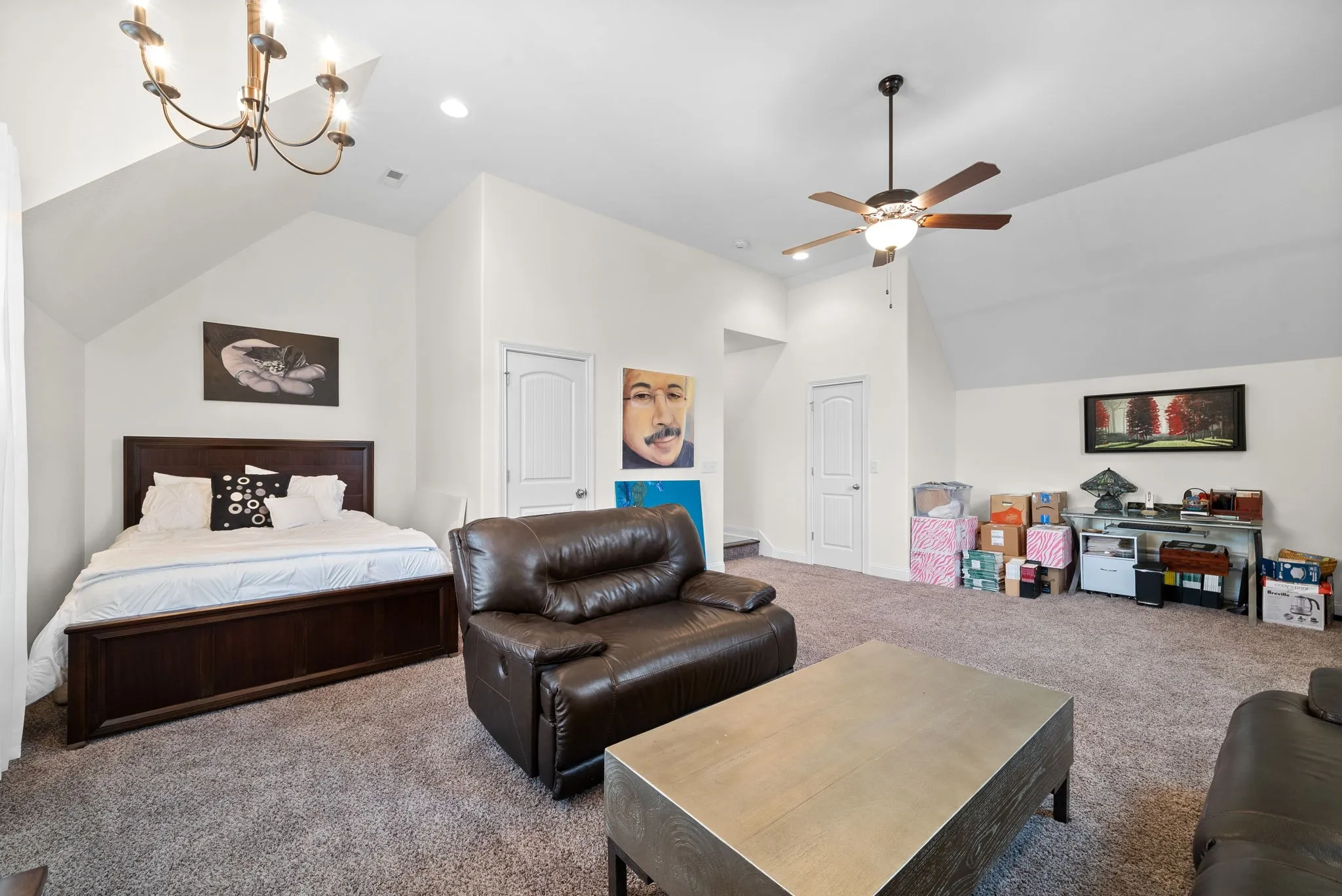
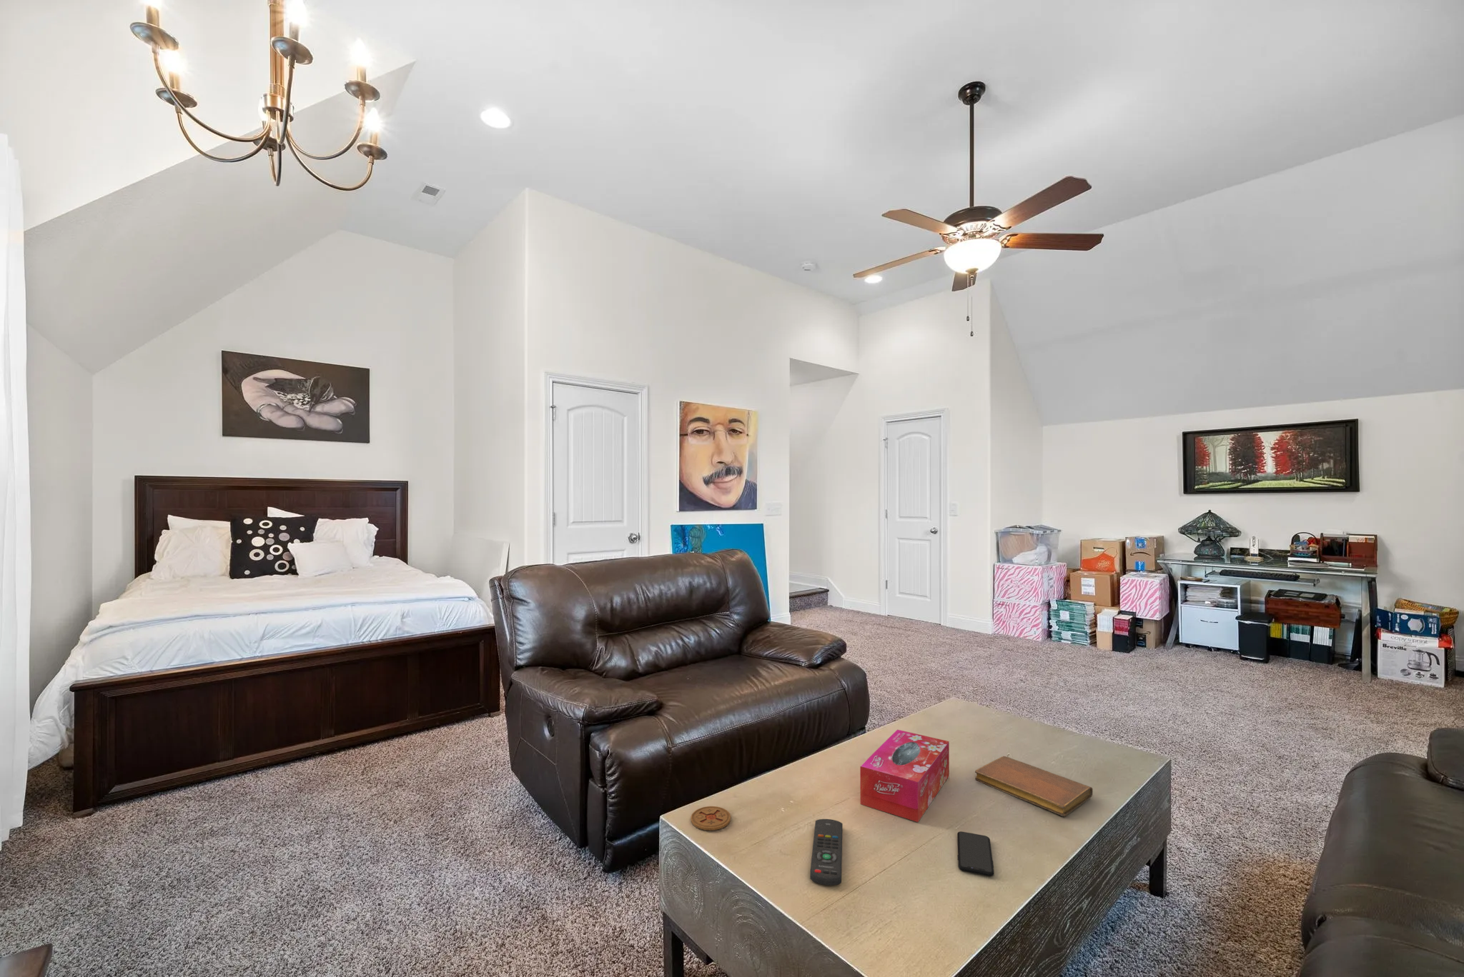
+ coaster [691,806,731,831]
+ tissue box [860,729,950,823]
+ notebook [974,756,1094,817]
+ remote control [809,819,843,886]
+ smartphone [957,831,995,877]
